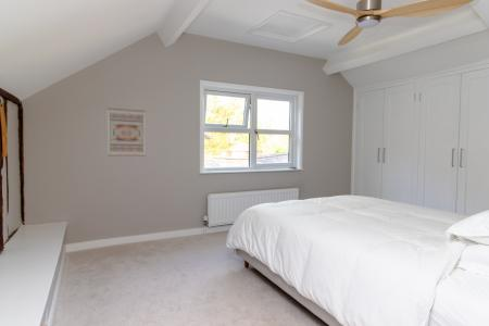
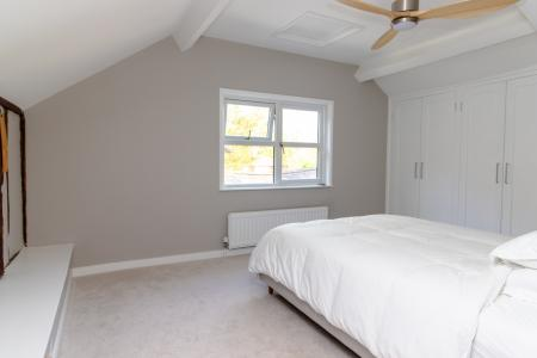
- wall art [106,106,147,158]
